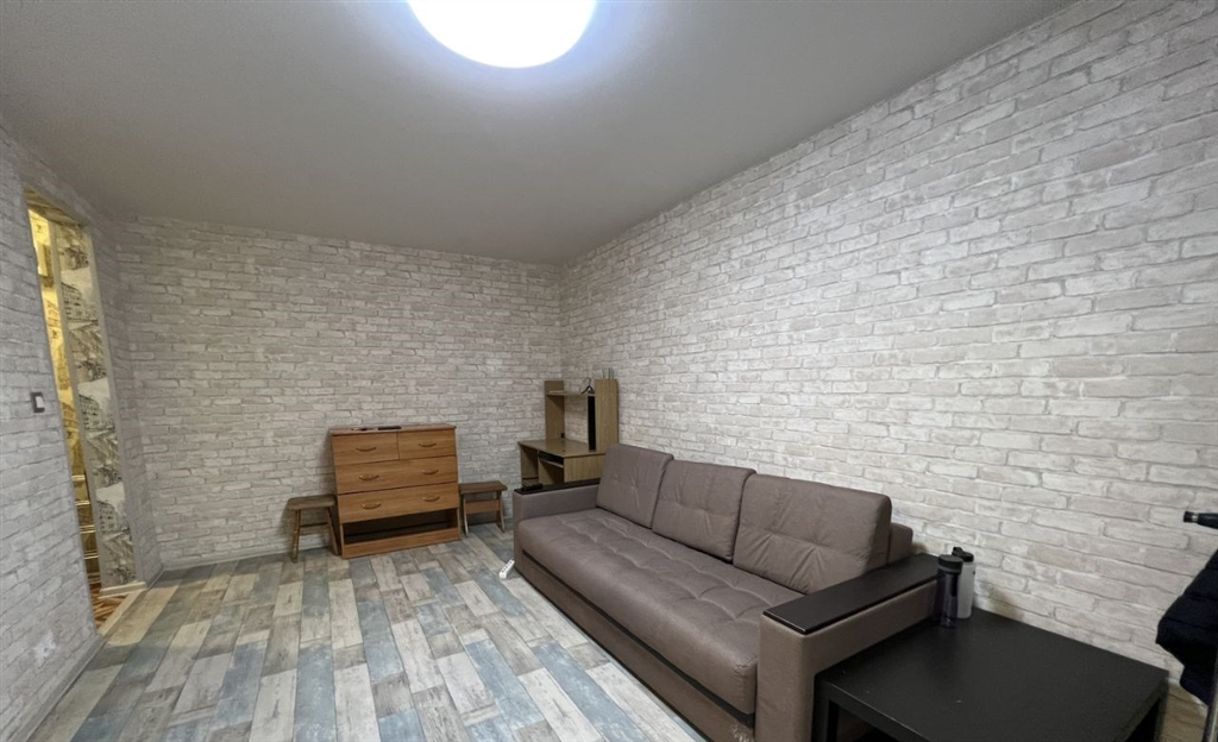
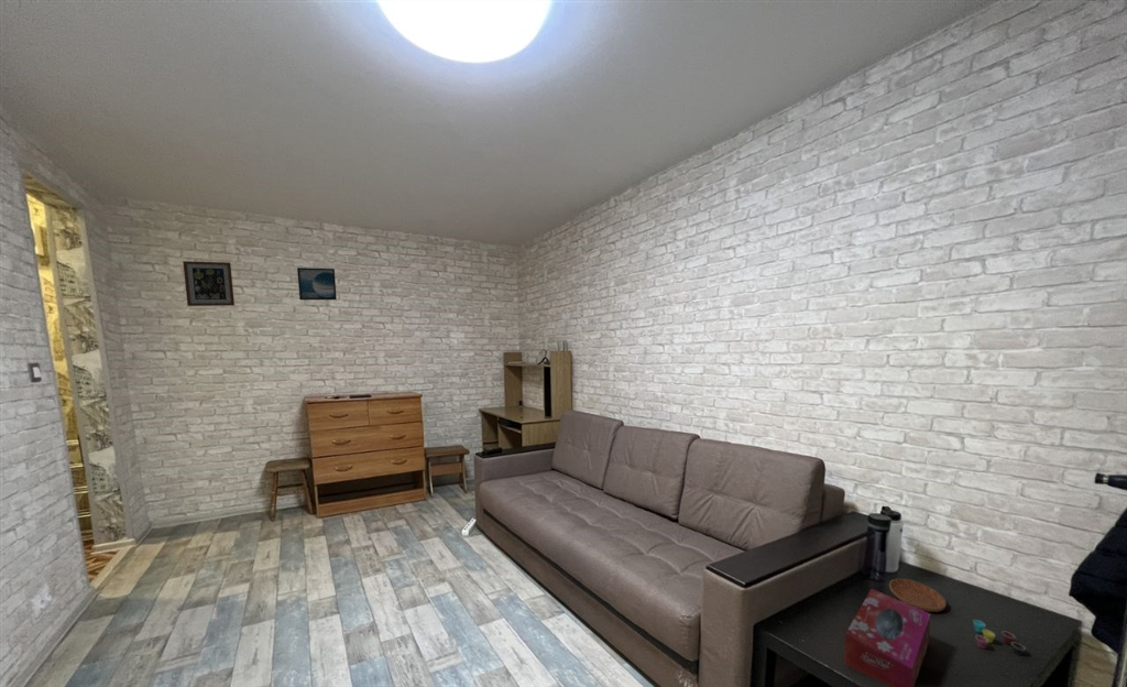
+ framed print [296,266,338,301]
+ wall art [182,260,236,307]
+ cup [972,619,1026,656]
+ tissue box [843,588,931,687]
+ saucer [888,578,948,613]
